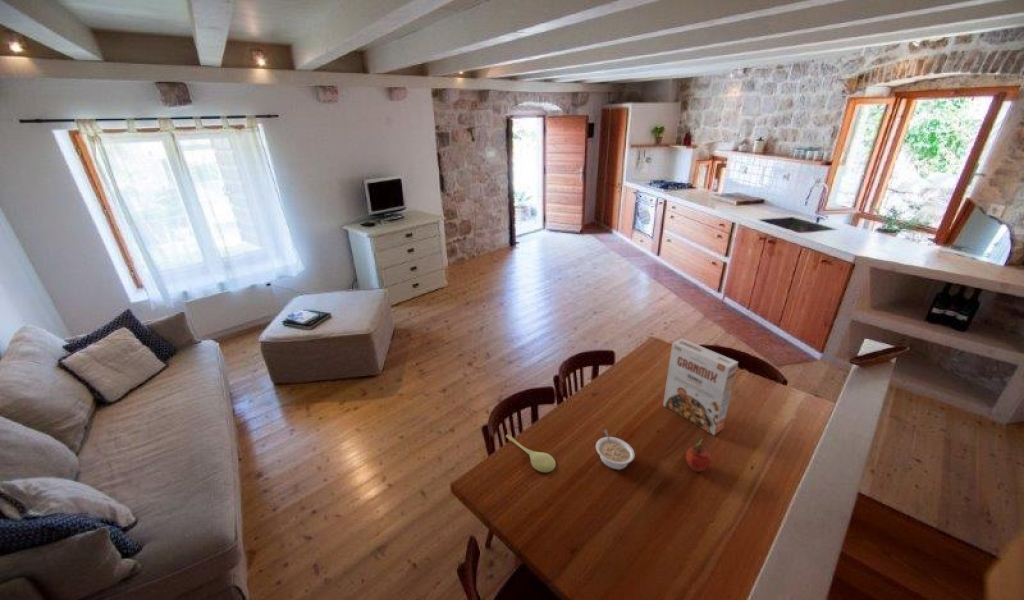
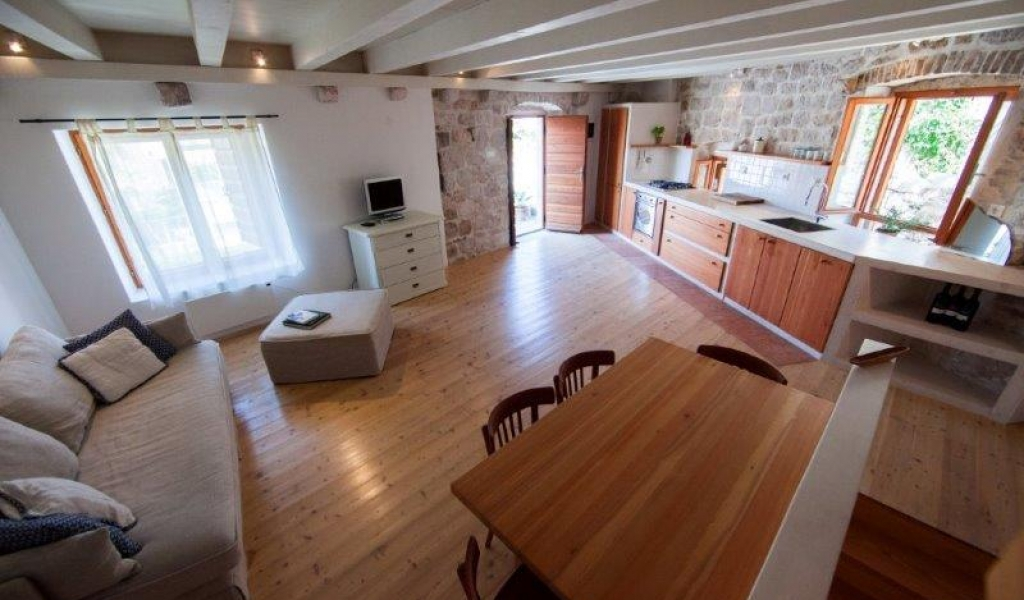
- cereal box [662,337,739,436]
- legume [595,428,636,471]
- spoon [505,433,557,473]
- fruit [685,438,713,473]
